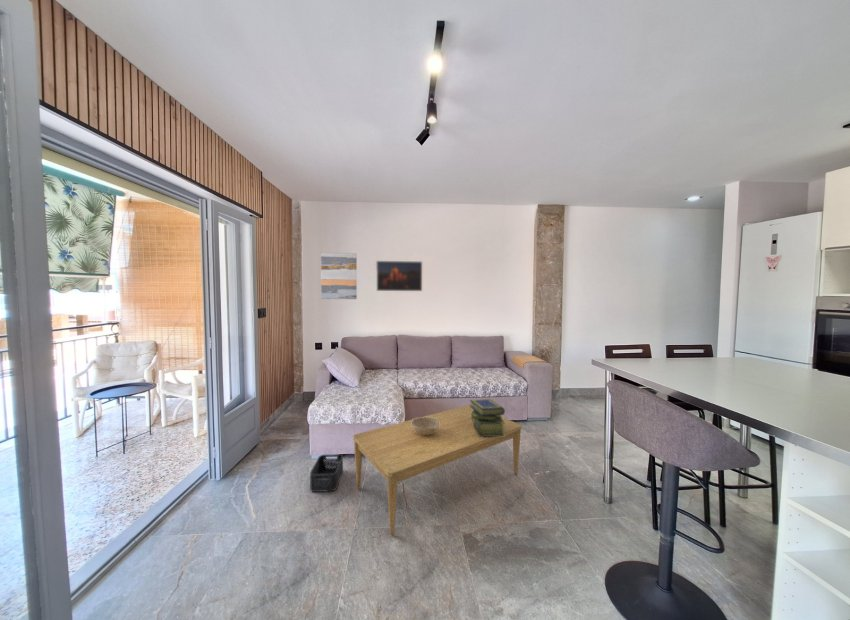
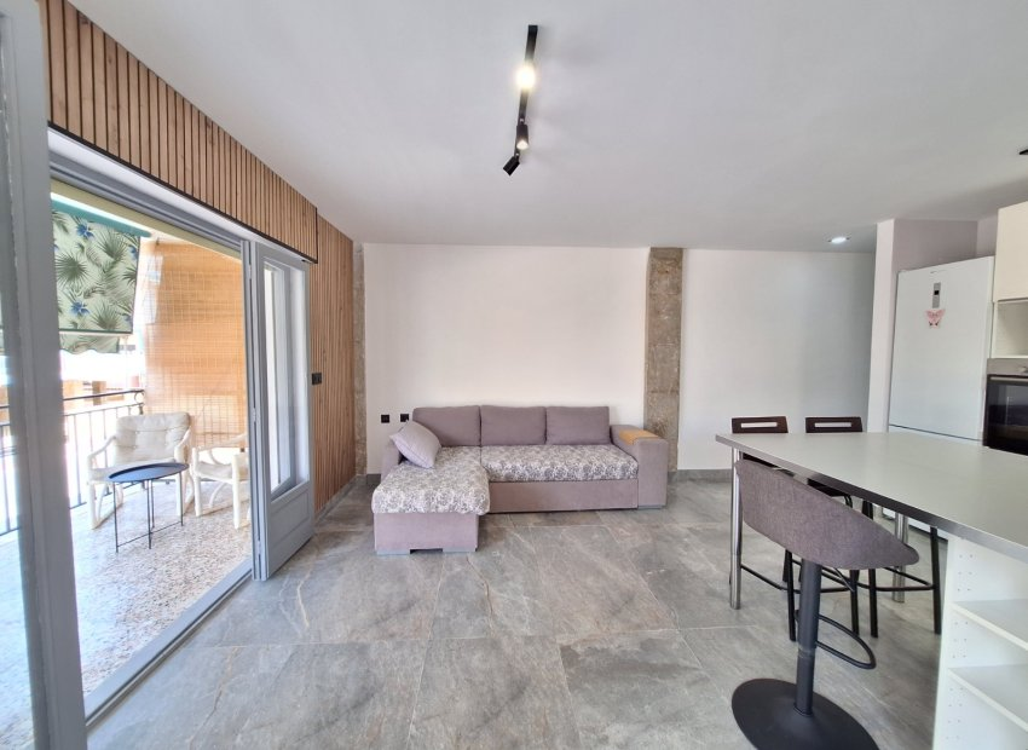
- storage bin [309,453,344,493]
- decorative bowl [412,416,439,435]
- stack of books [469,398,506,437]
- wall art [320,252,358,300]
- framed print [375,260,423,292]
- coffee table [352,403,522,536]
